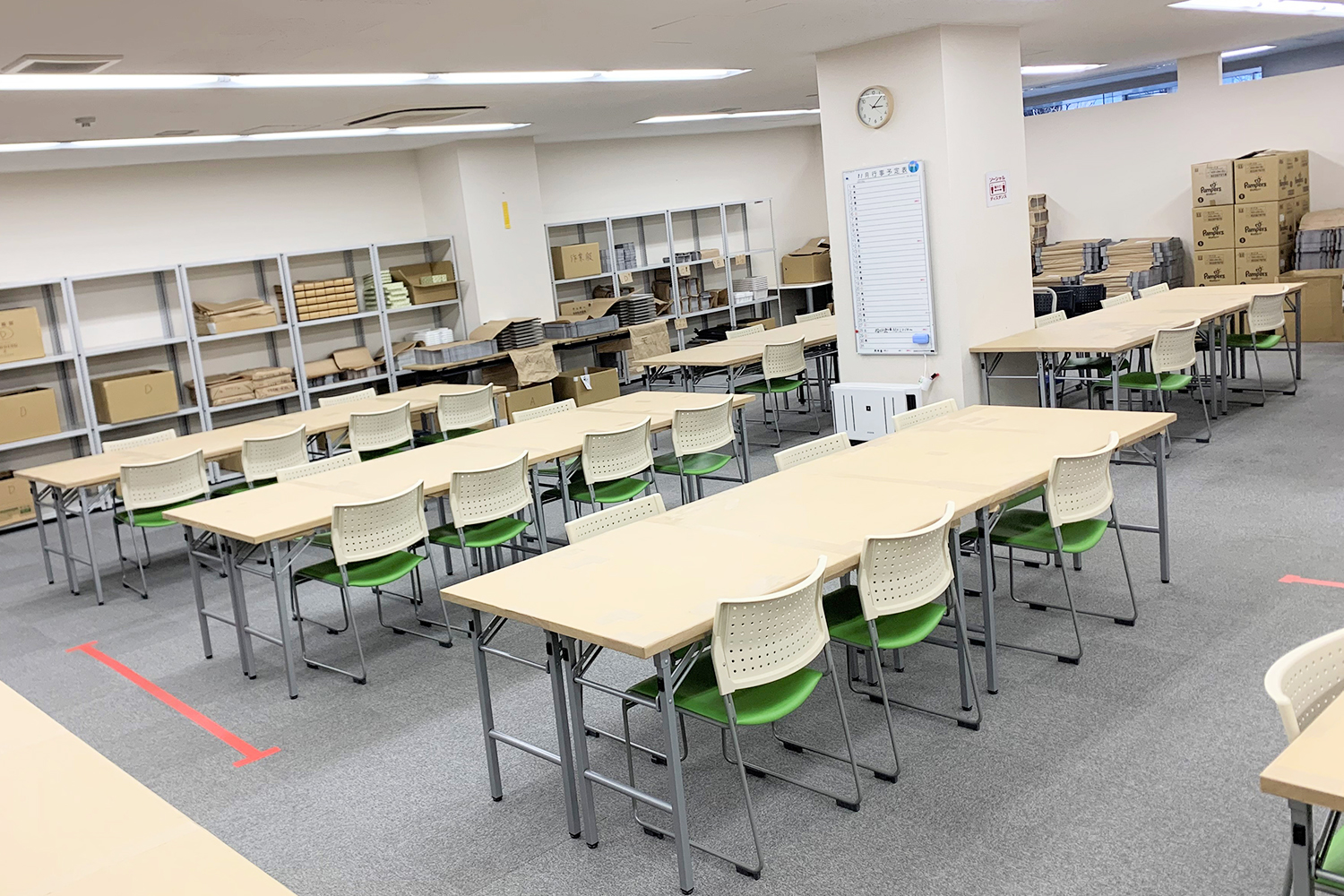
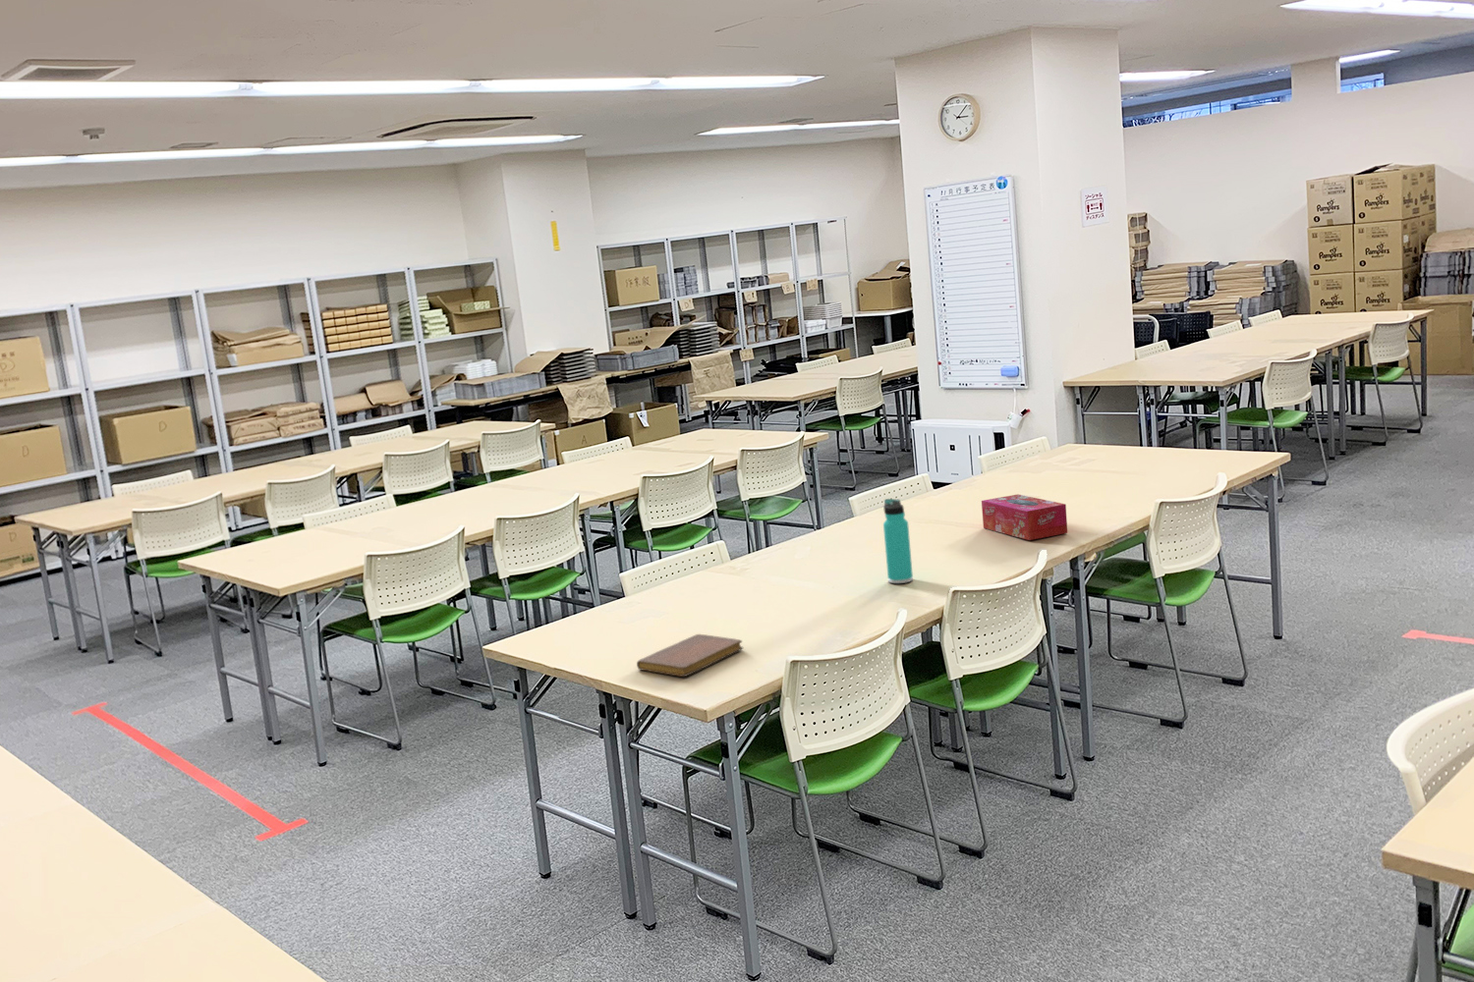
+ notebook [636,633,744,677]
+ thermos bottle [883,498,914,584]
+ tissue box [980,493,1068,541]
